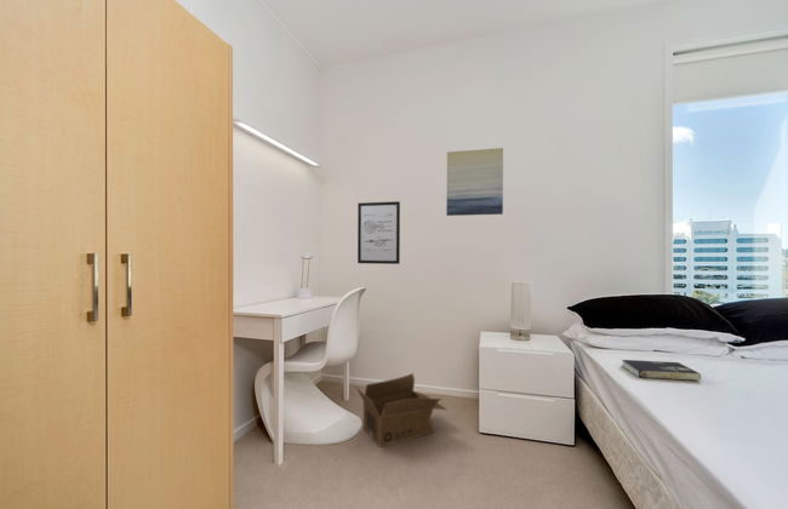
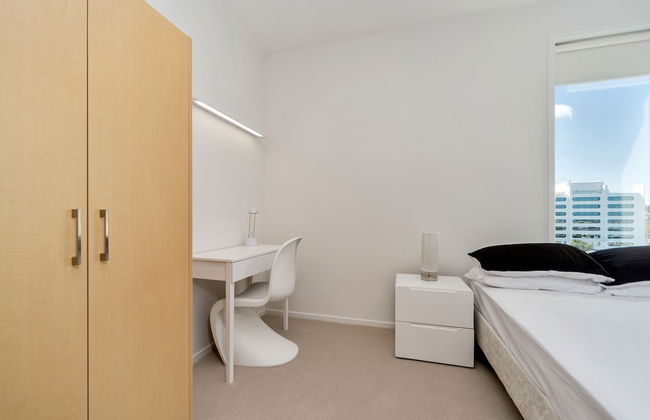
- cardboard box [354,372,449,448]
- book [621,359,702,382]
- wall art [445,147,504,217]
- wall art [356,200,401,265]
